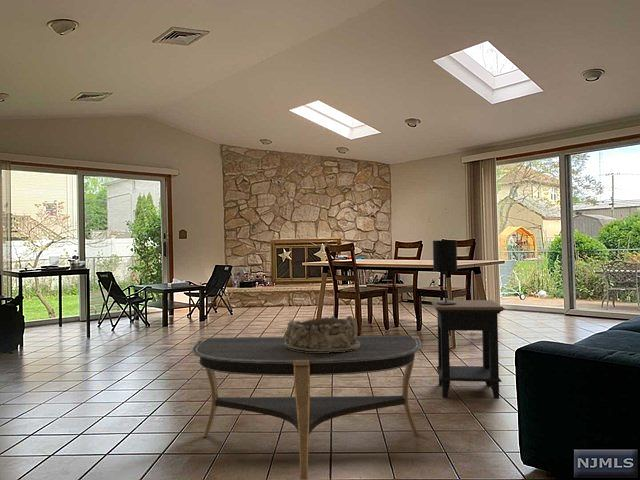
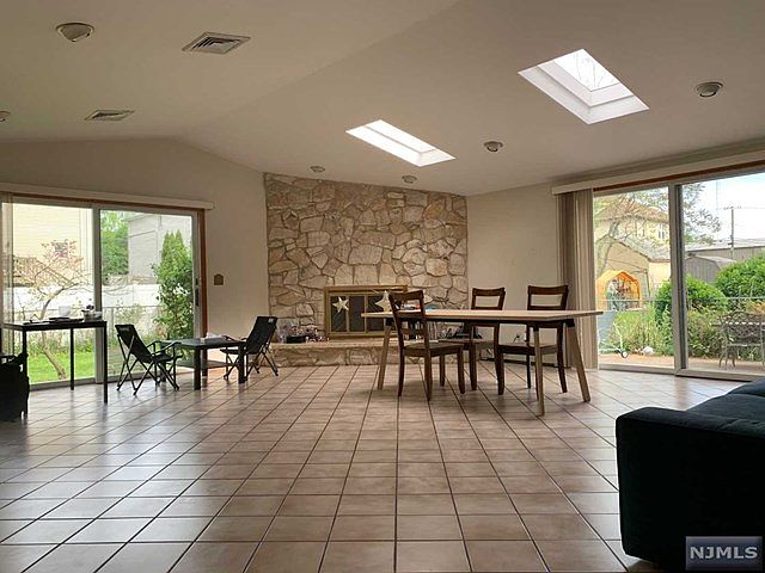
- side table [430,299,506,400]
- table lamp [432,239,458,305]
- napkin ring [284,315,360,353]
- coffee table [191,334,422,480]
